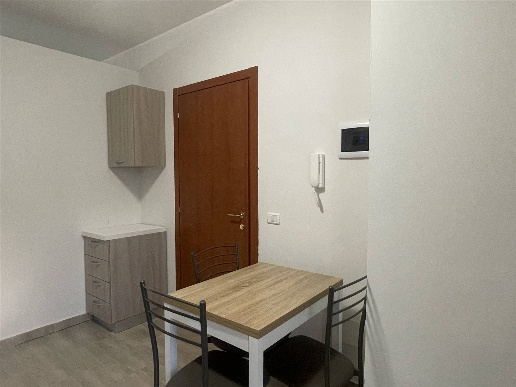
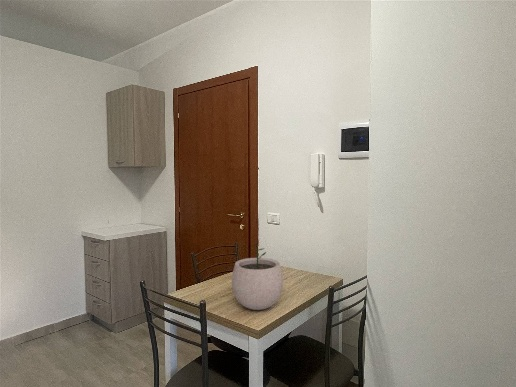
+ plant pot [231,244,284,311]
